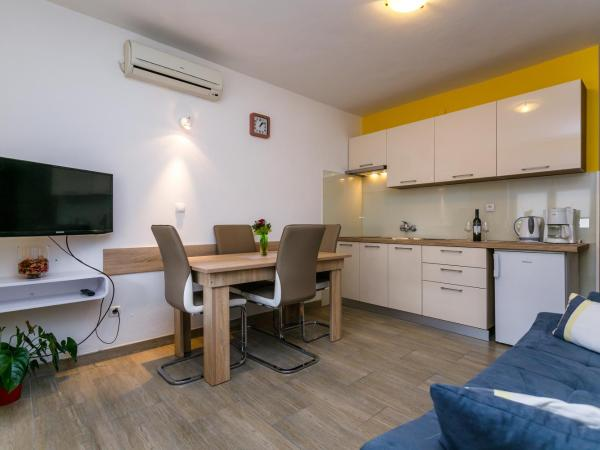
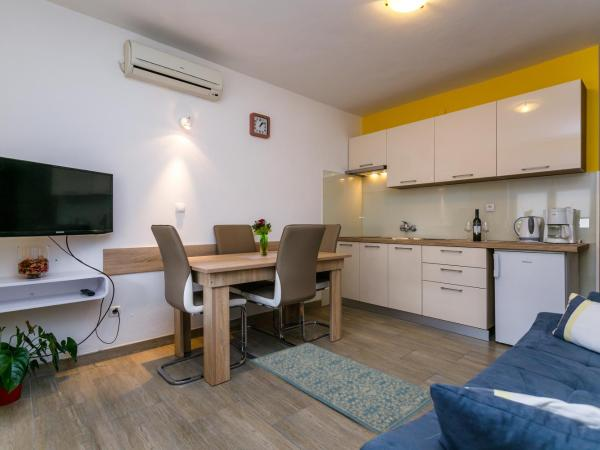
+ rug [250,341,433,436]
